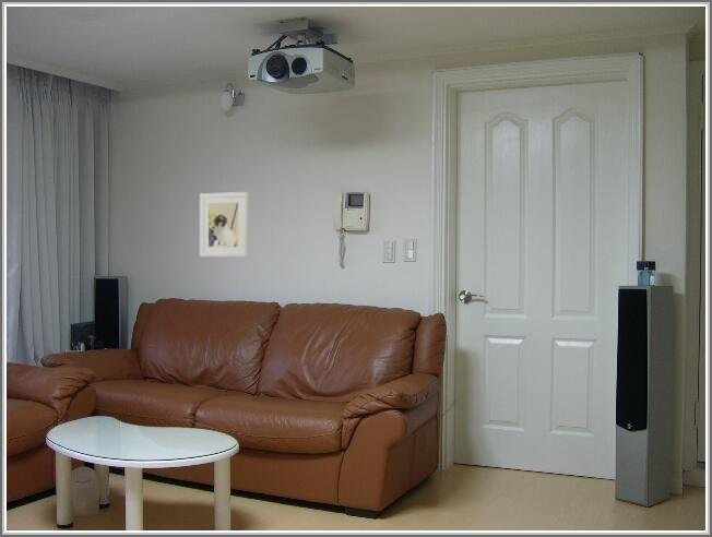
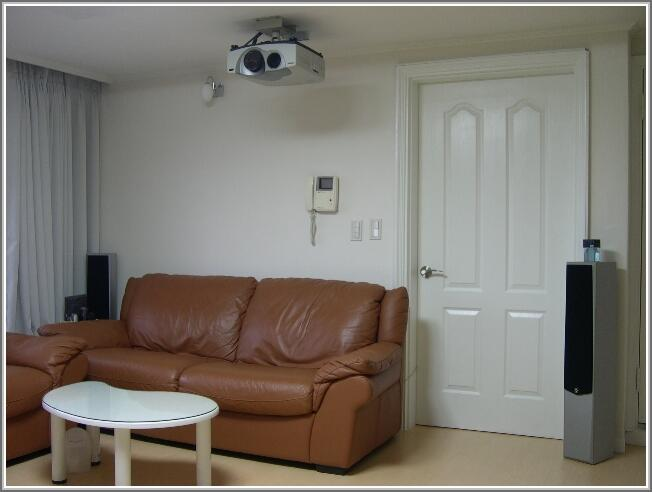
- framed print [199,191,249,258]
